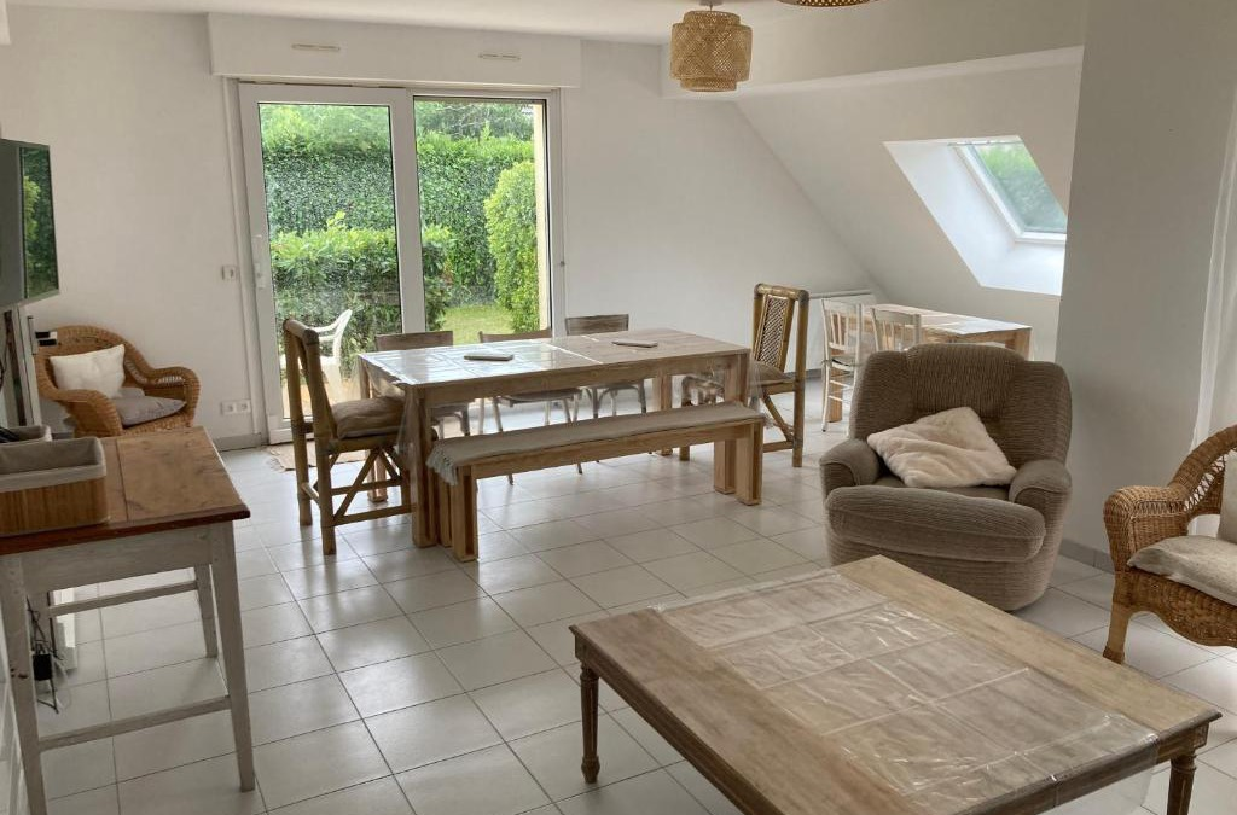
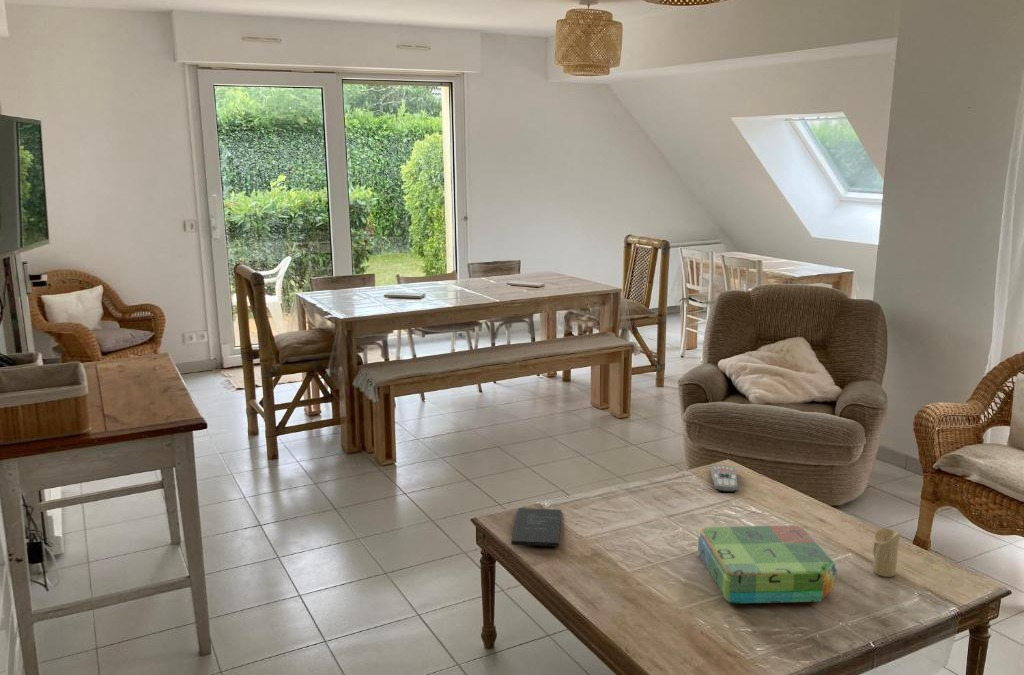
+ candle [872,527,901,578]
+ book [510,507,562,548]
+ board game [697,524,837,605]
+ remote control [709,465,739,493]
